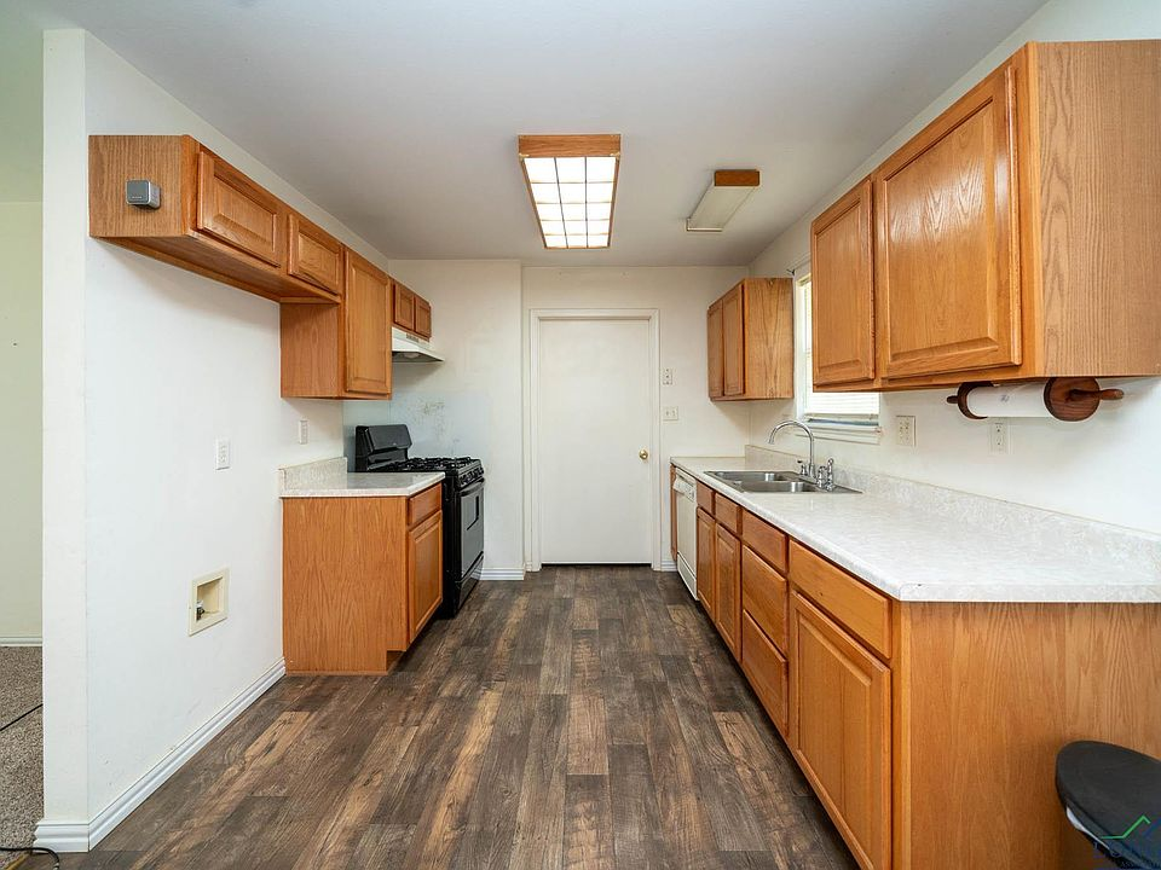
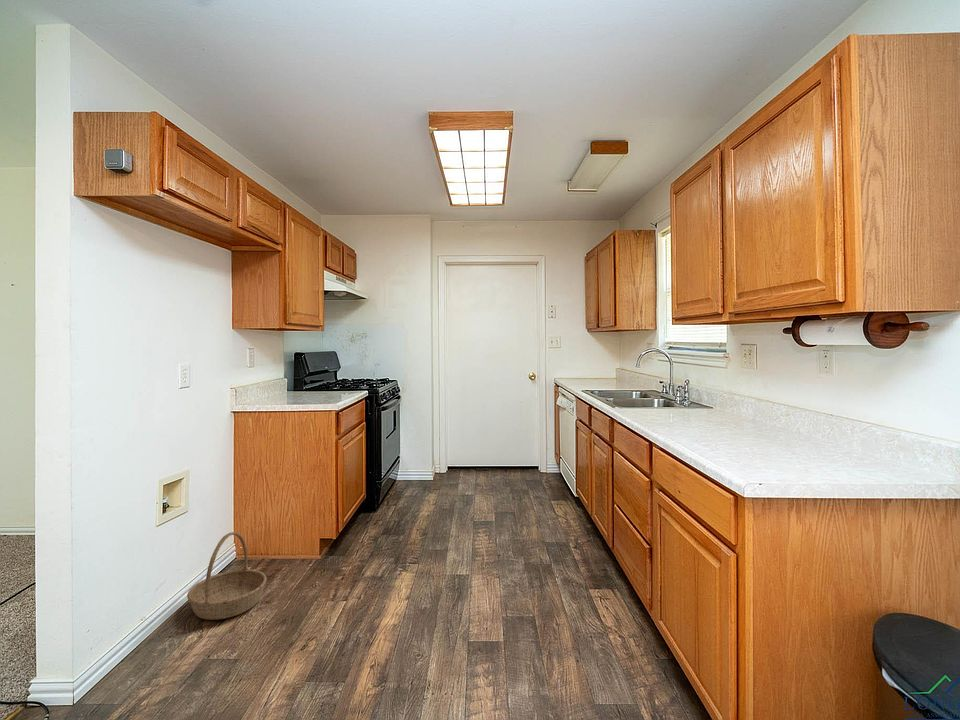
+ basket [186,531,267,621]
